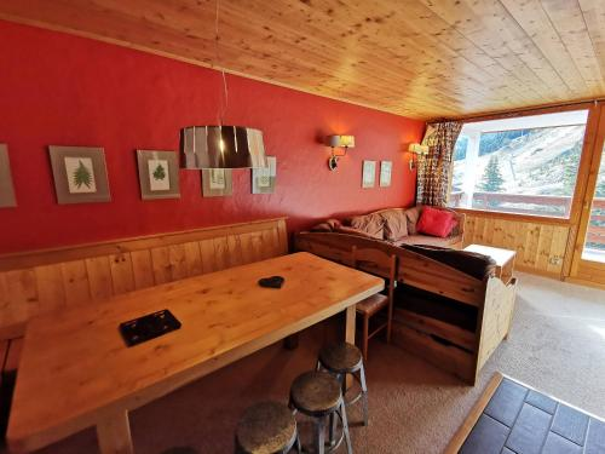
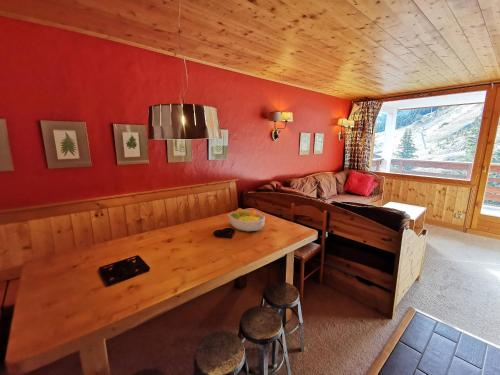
+ fruit bowl [227,207,266,233]
